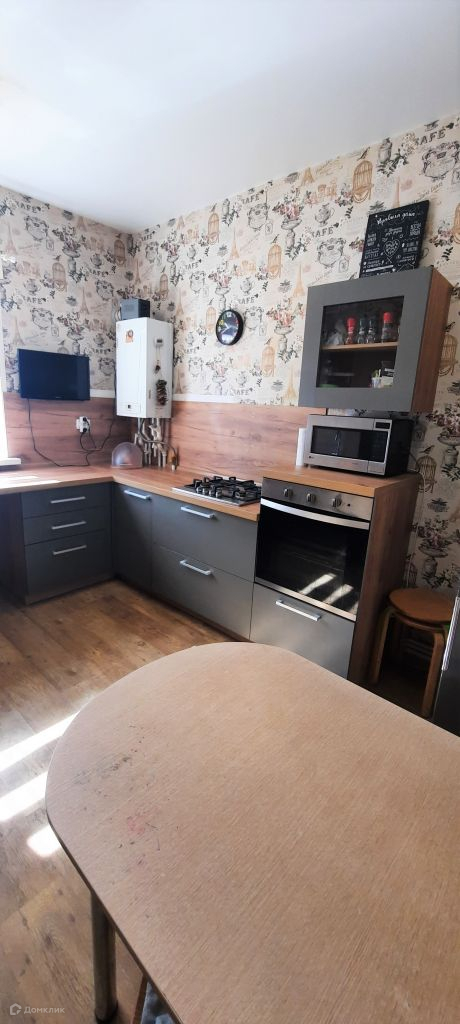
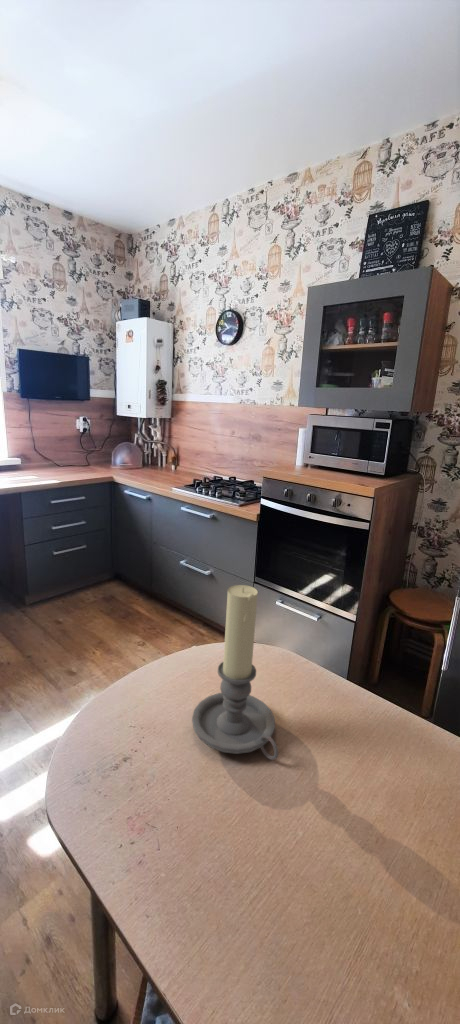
+ candle holder [191,584,279,761]
